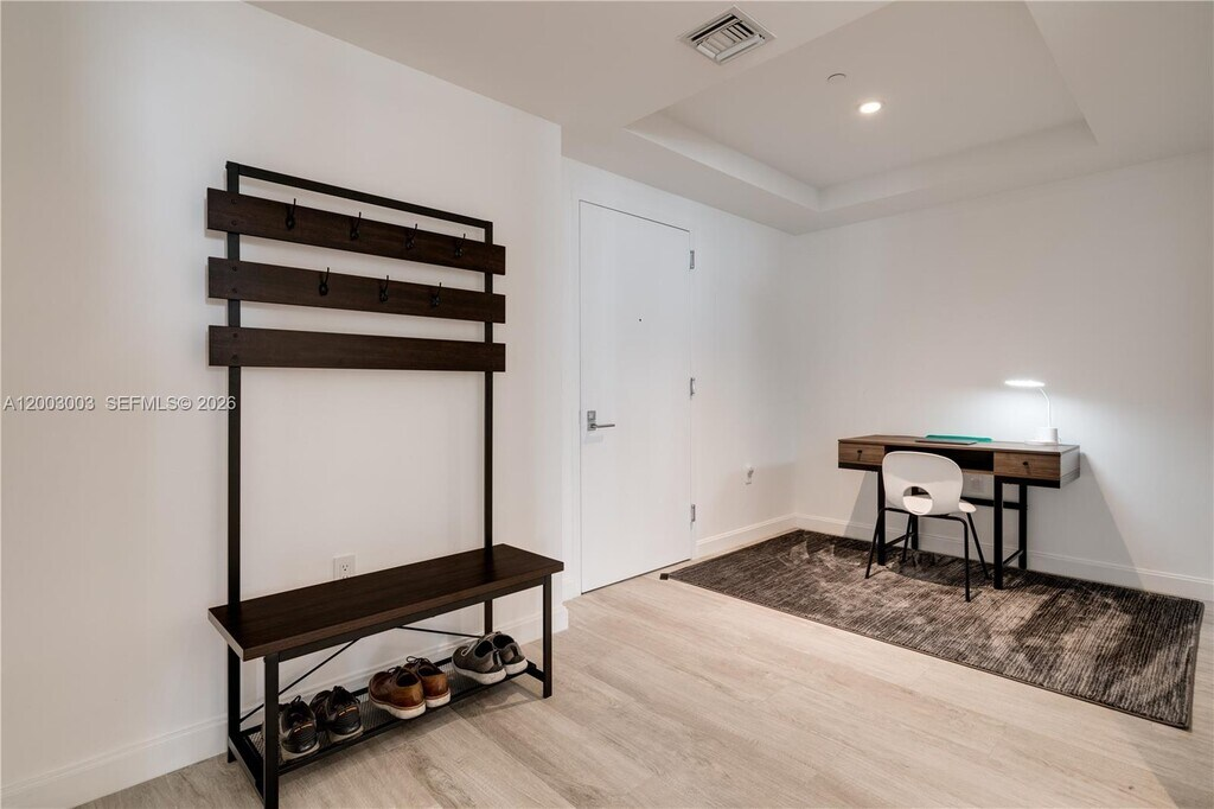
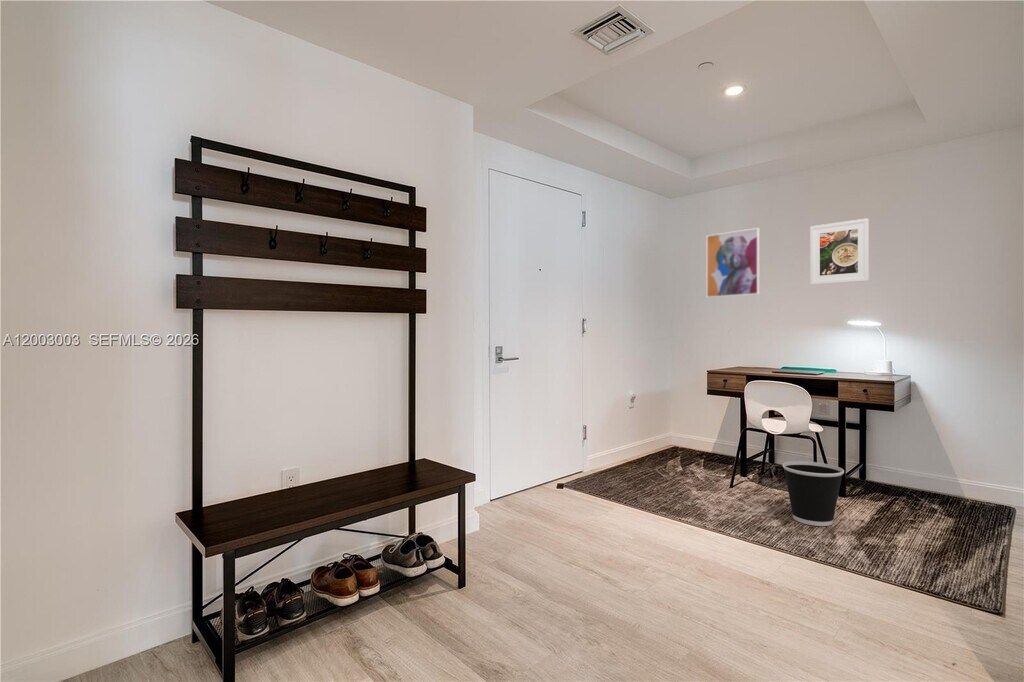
+ wastebasket [782,460,845,527]
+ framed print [809,218,870,286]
+ wall art [705,227,760,299]
